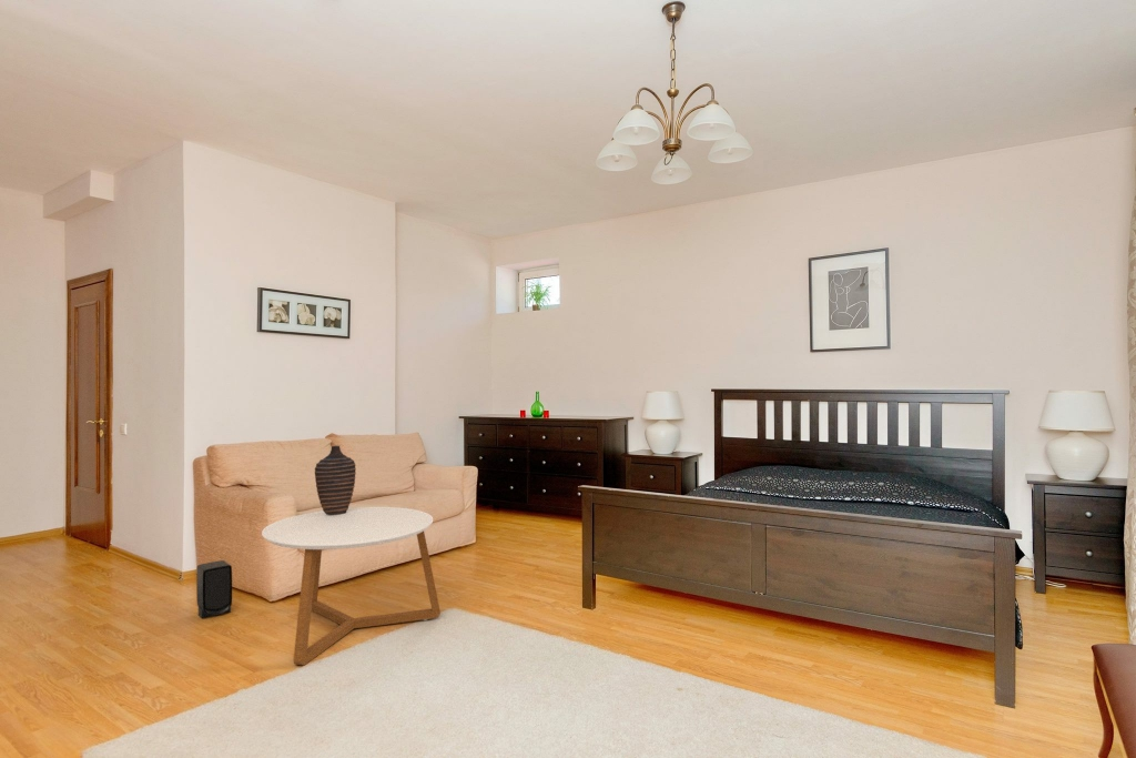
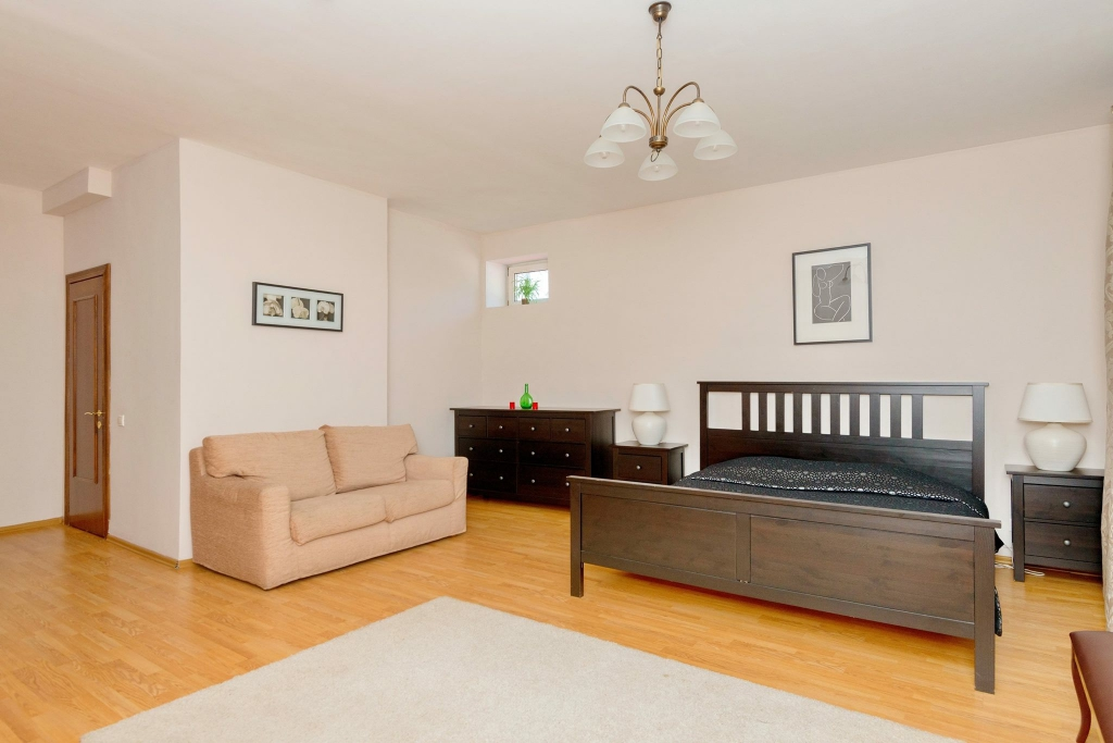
- coffee table [261,506,442,666]
- decorative vase [314,445,357,515]
- speaker [195,559,233,620]
